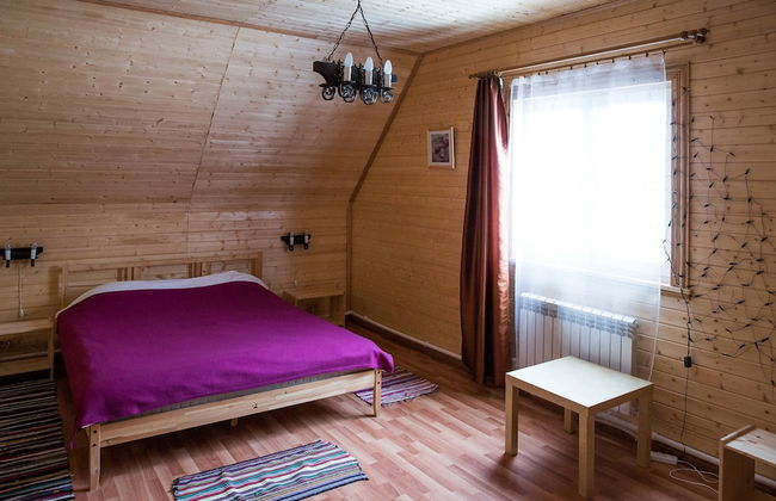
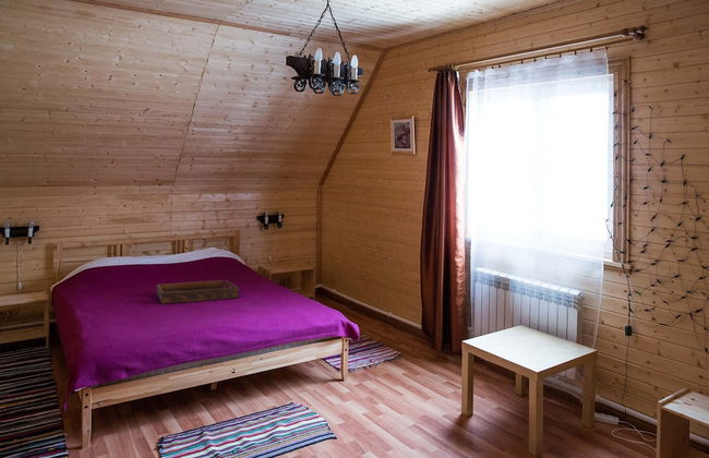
+ serving tray [156,279,240,304]
